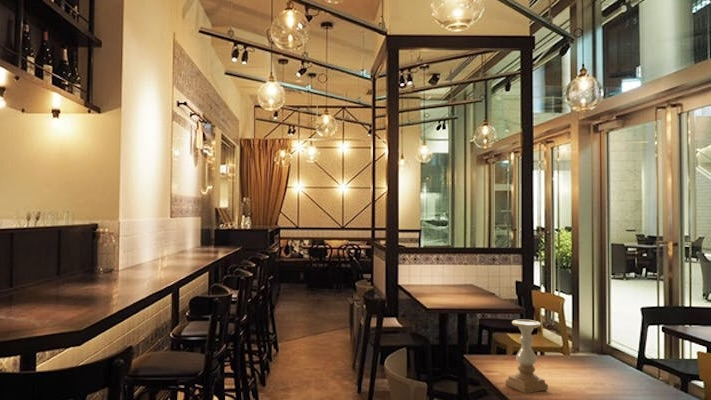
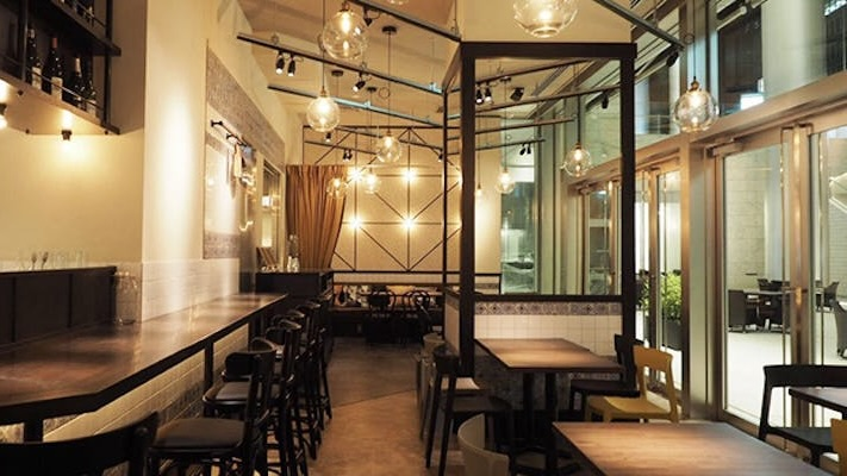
- candle holder [505,319,549,394]
